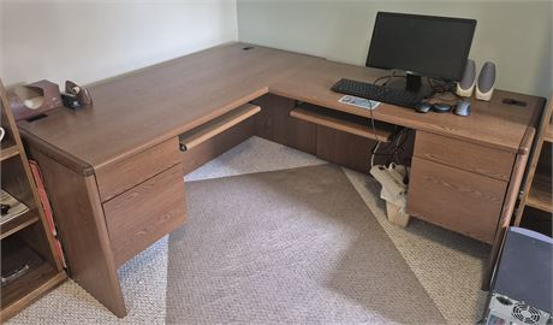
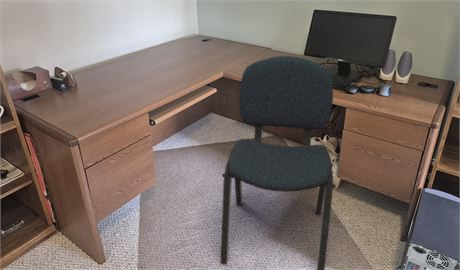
+ office chair [219,55,337,270]
